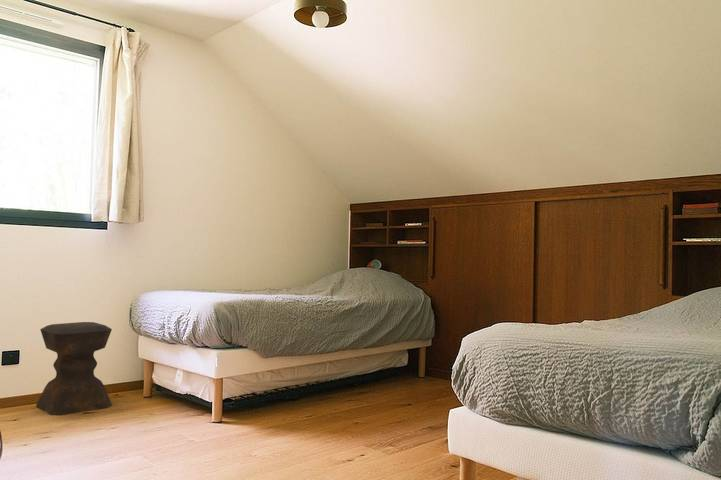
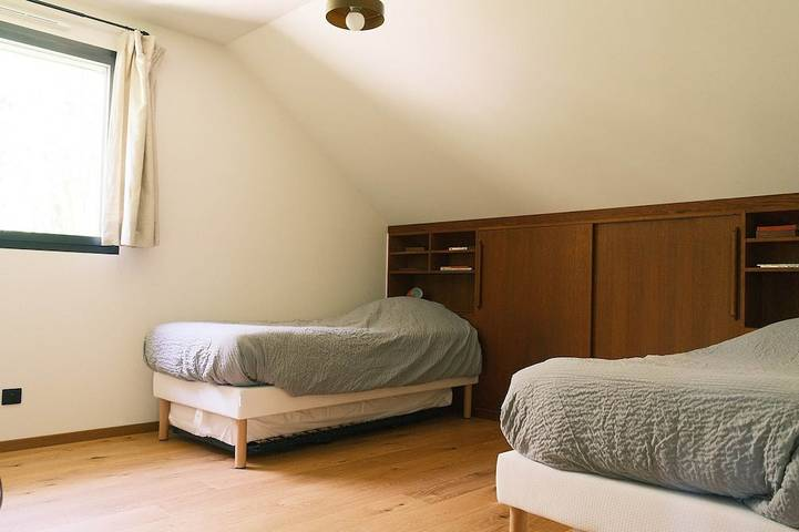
- stool [35,321,113,416]
